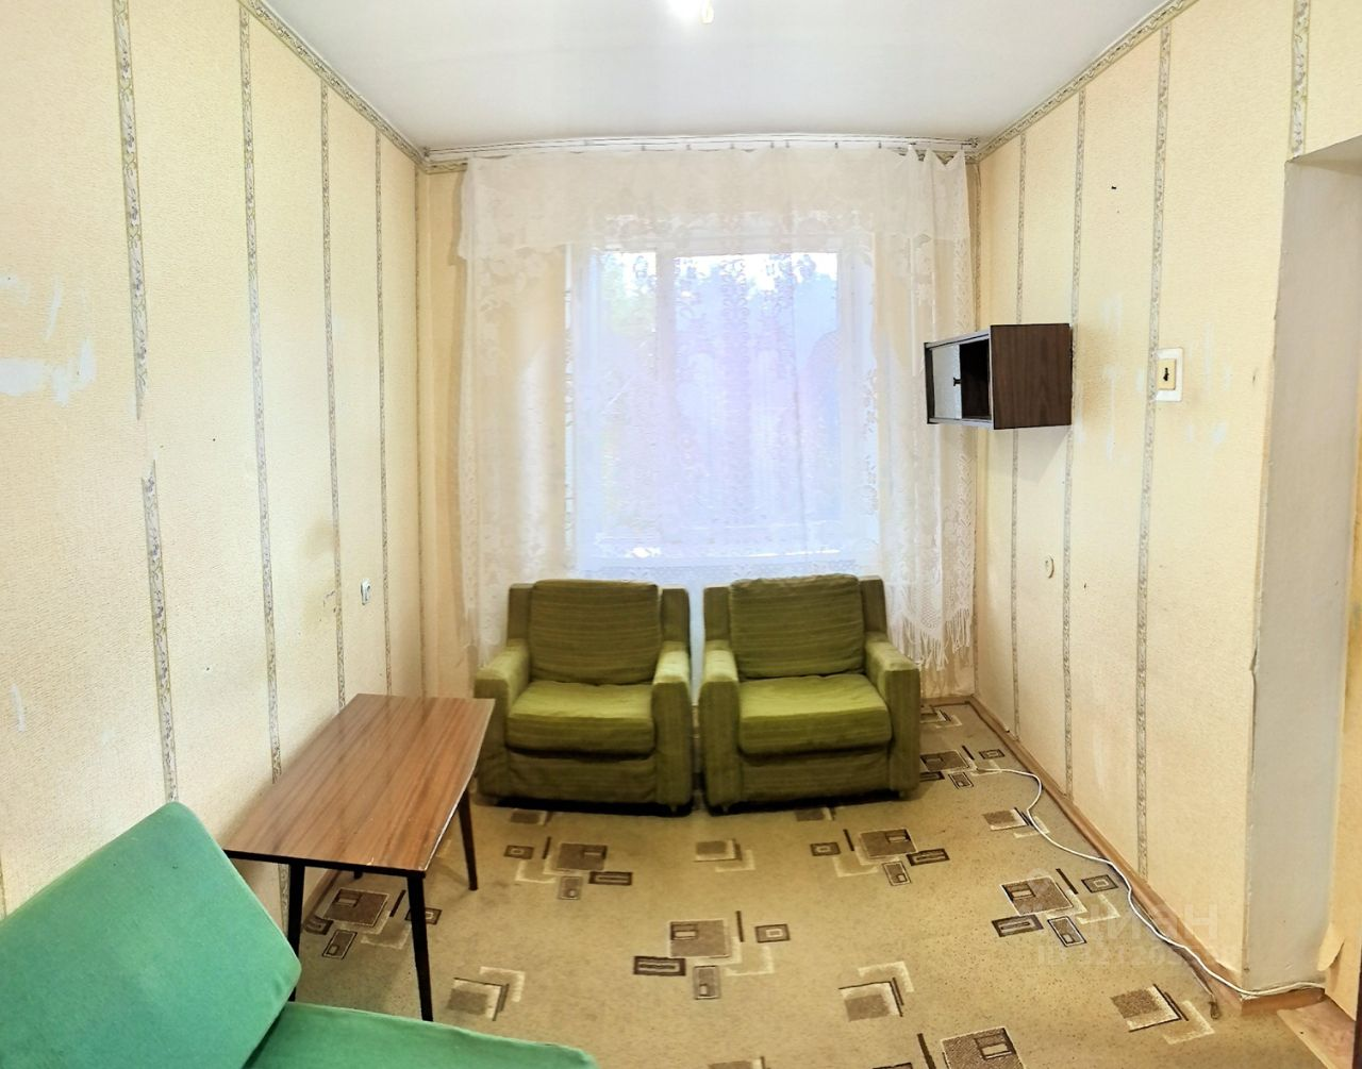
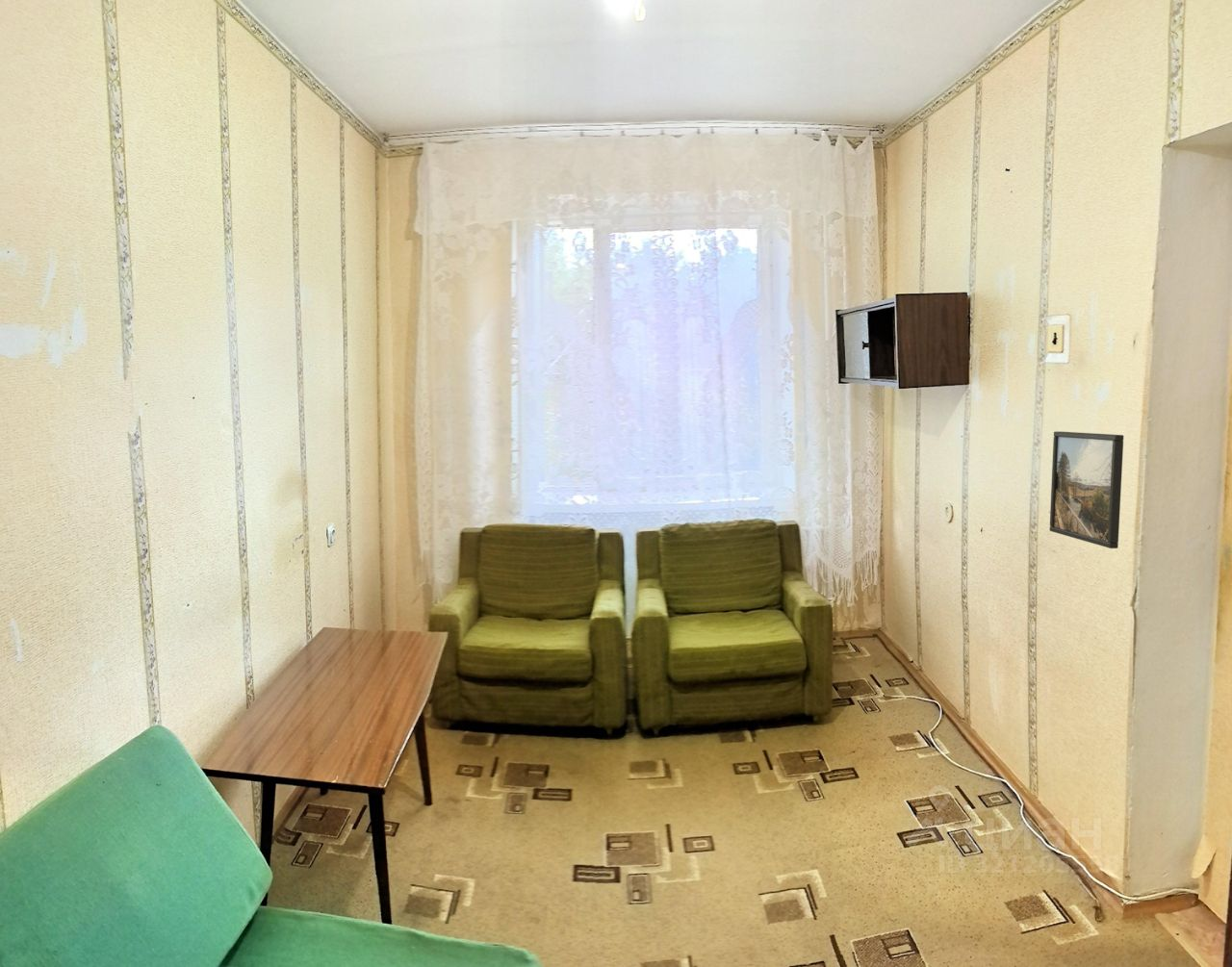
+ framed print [1049,430,1124,549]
